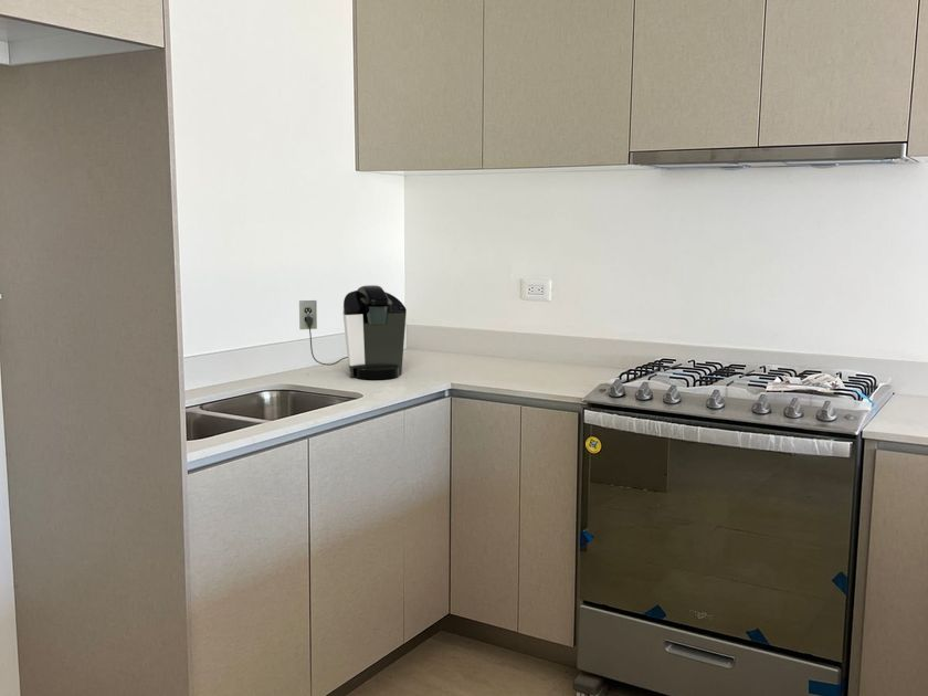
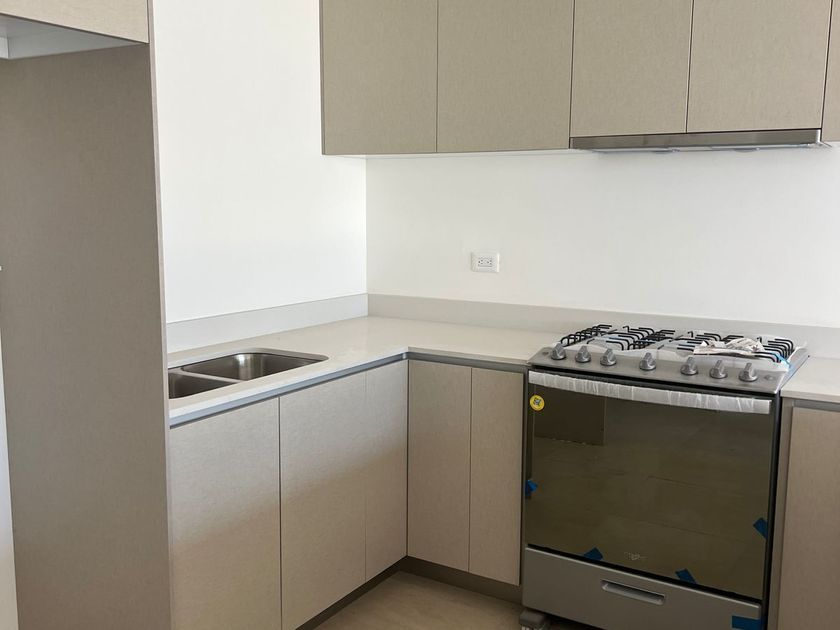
- coffee maker [298,284,408,380]
